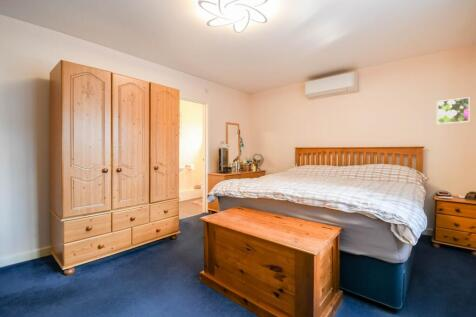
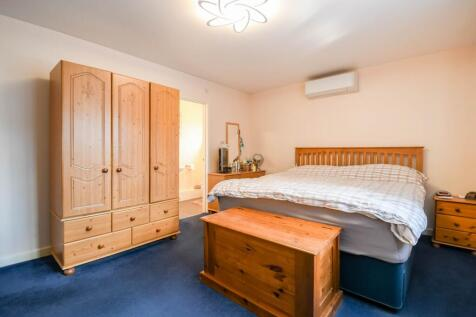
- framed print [436,96,471,125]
